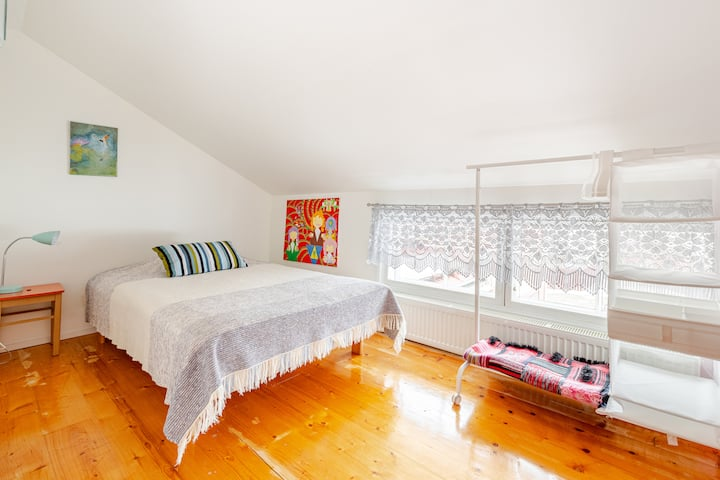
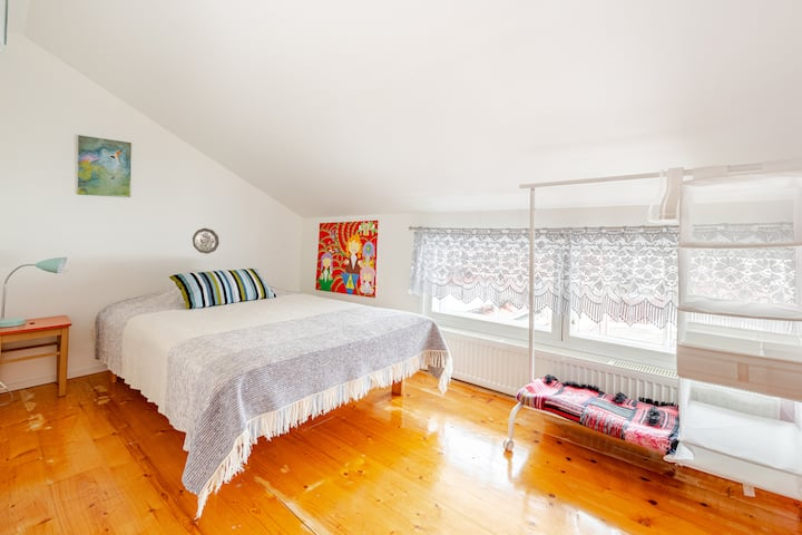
+ decorative plate [192,227,221,255]
